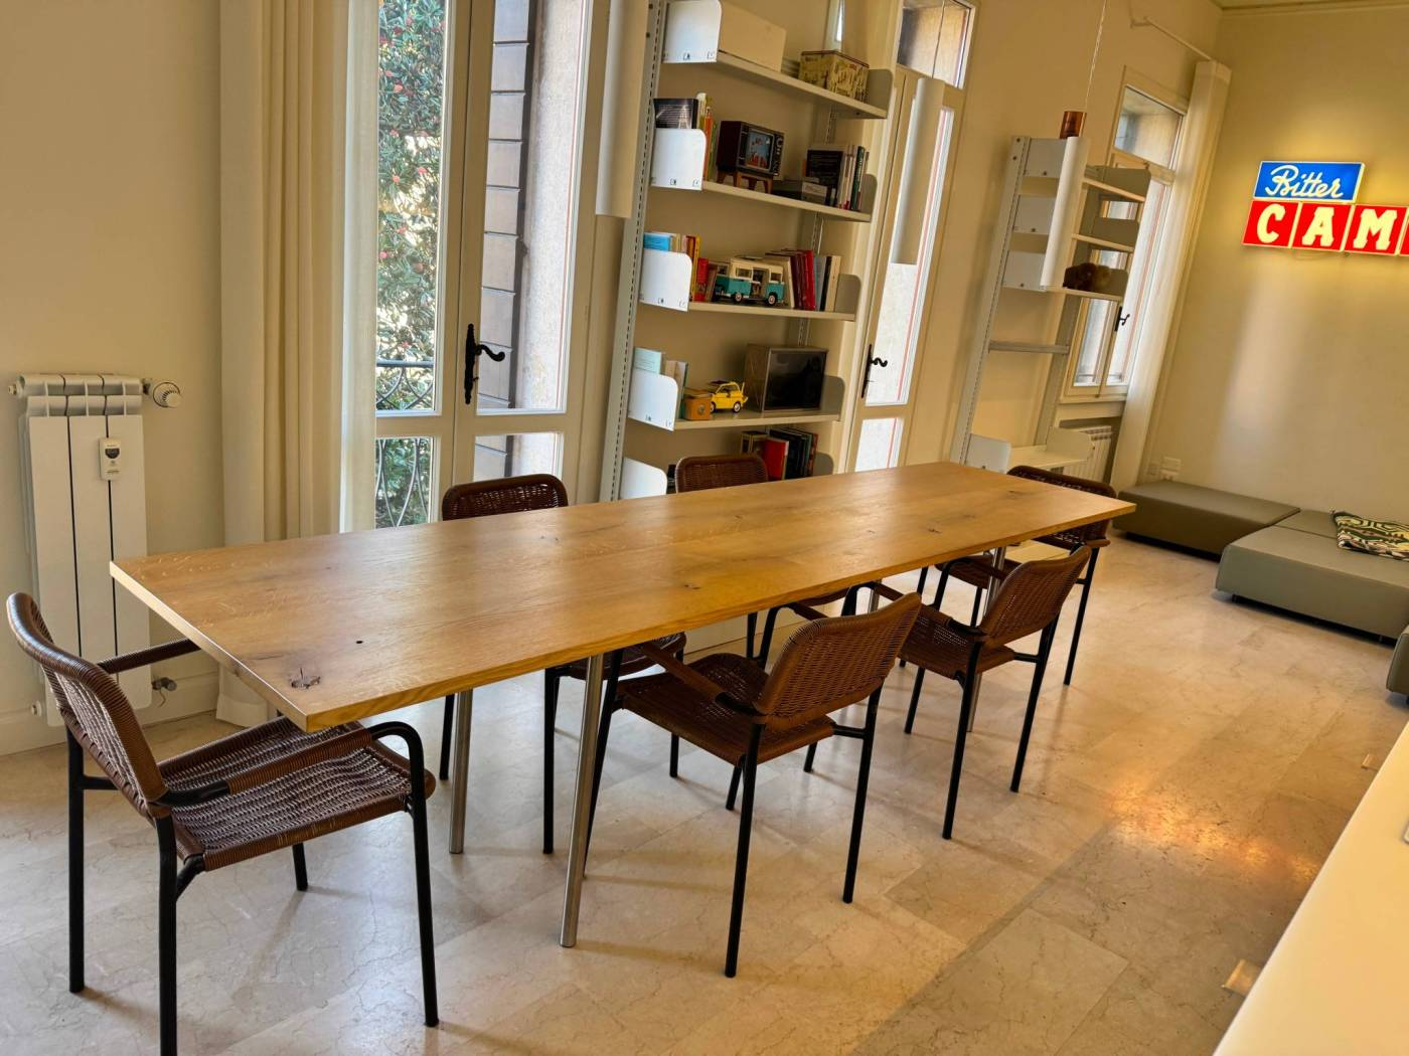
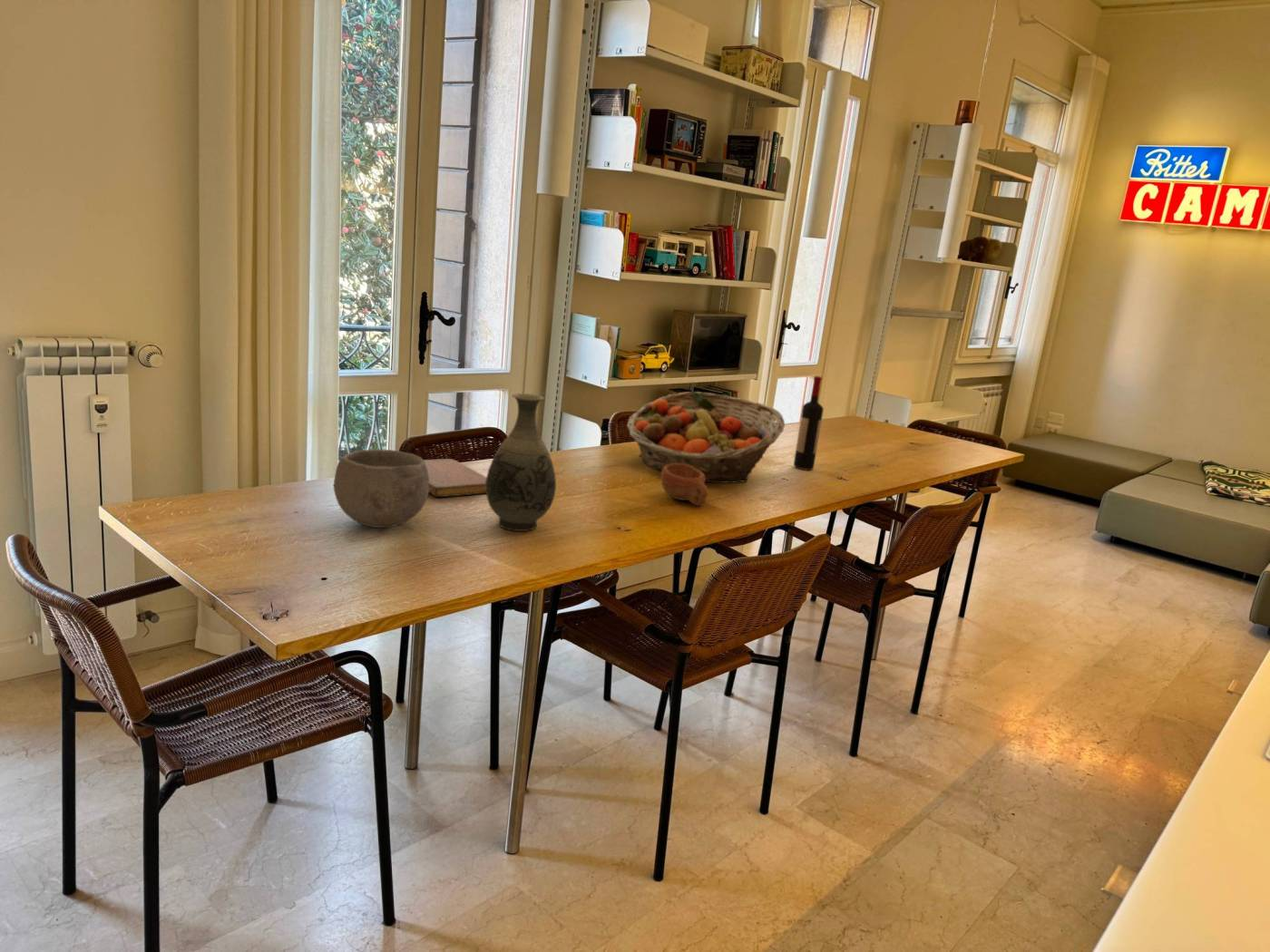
+ cup [660,463,708,507]
+ notebook [424,458,486,498]
+ vase [485,393,557,532]
+ fruit basket [626,391,786,484]
+ bowl [333,449,429,529]
+ wine bottle [793,375,825,471]
